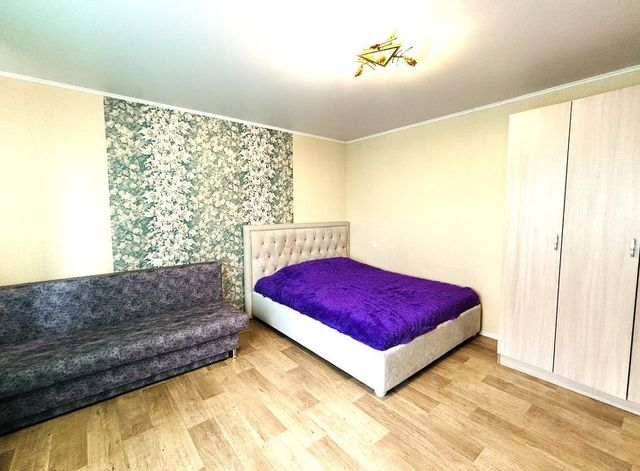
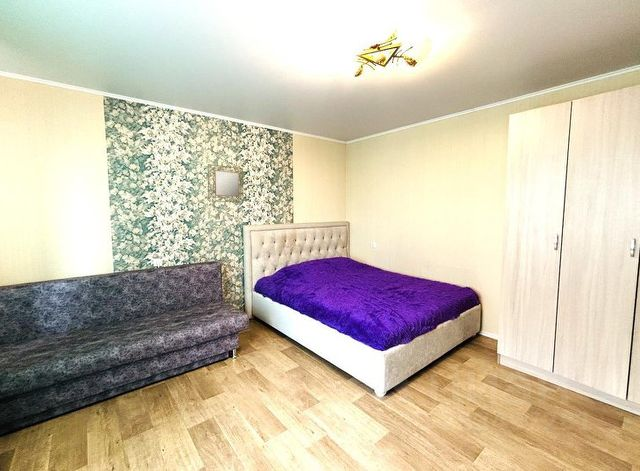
+ home mirror [207,163,244,203]
